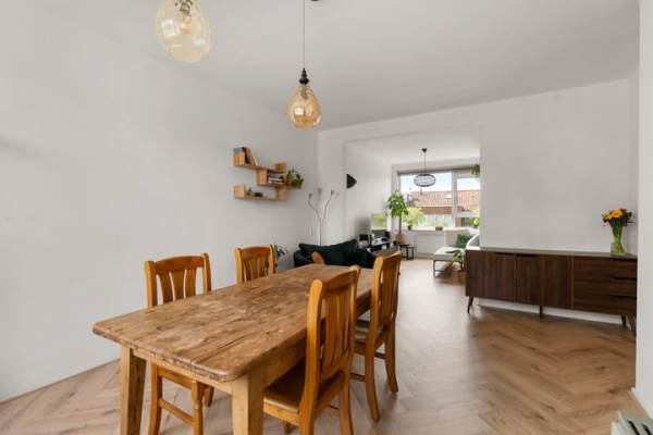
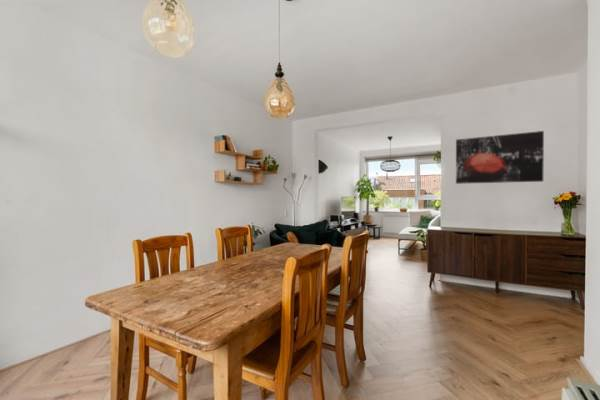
+ wall art [455,130,545,185]
